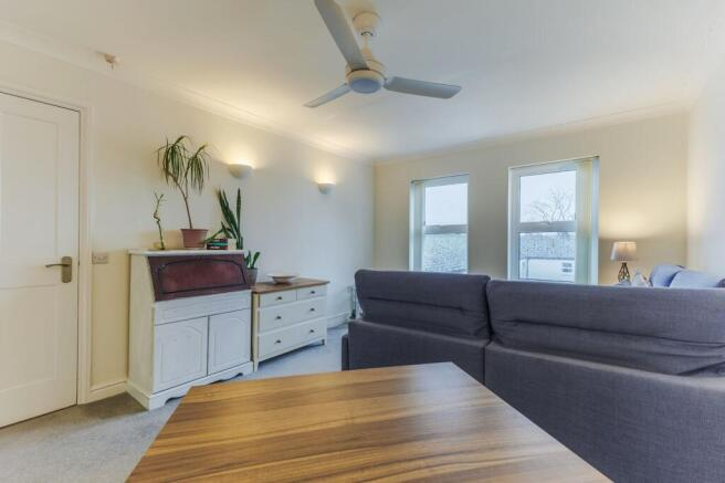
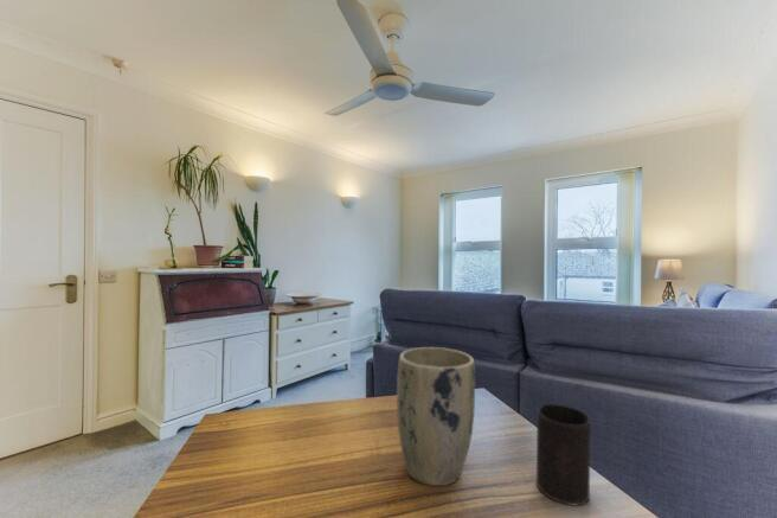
+ plant pot [396,346,476,487]
+ cup [535,403,592,506]
